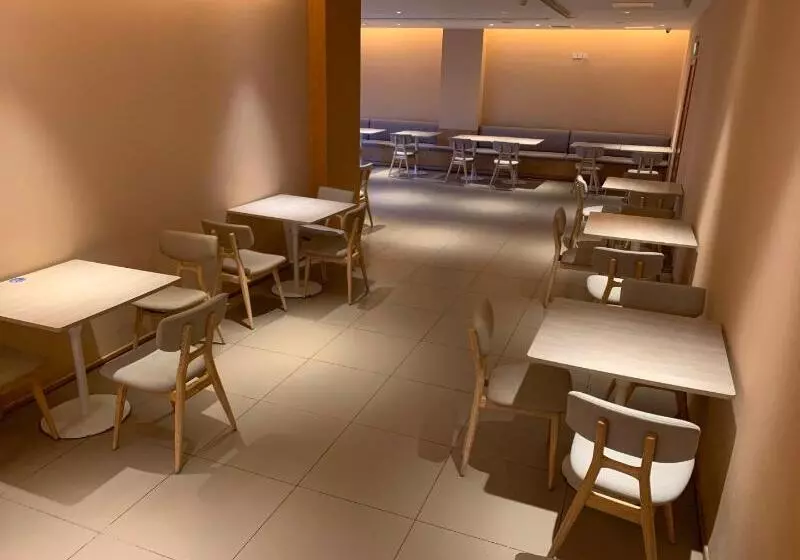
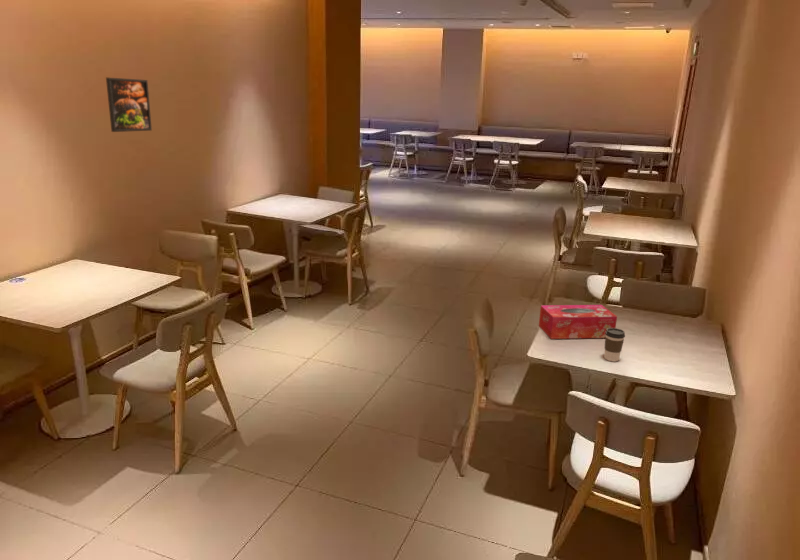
+ coffee cup [603,327,626,362]
+ tissue box [538,304,618,340]
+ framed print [105,77,153,133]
